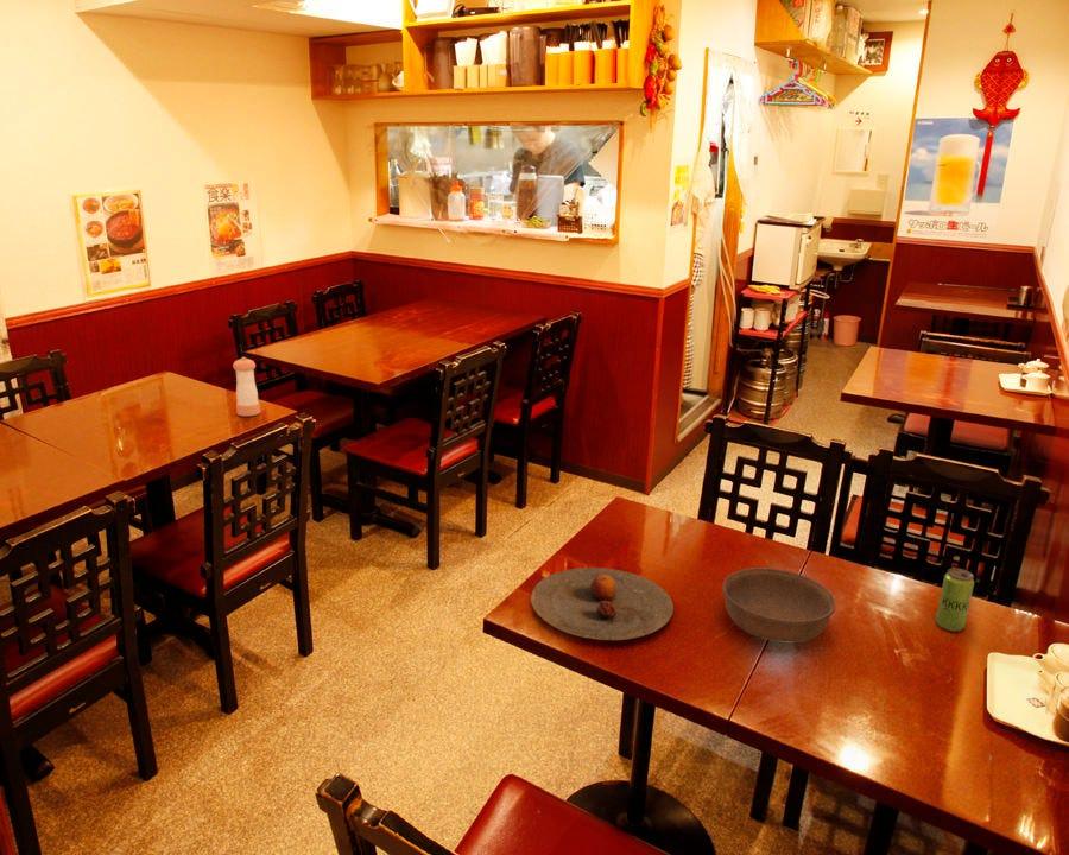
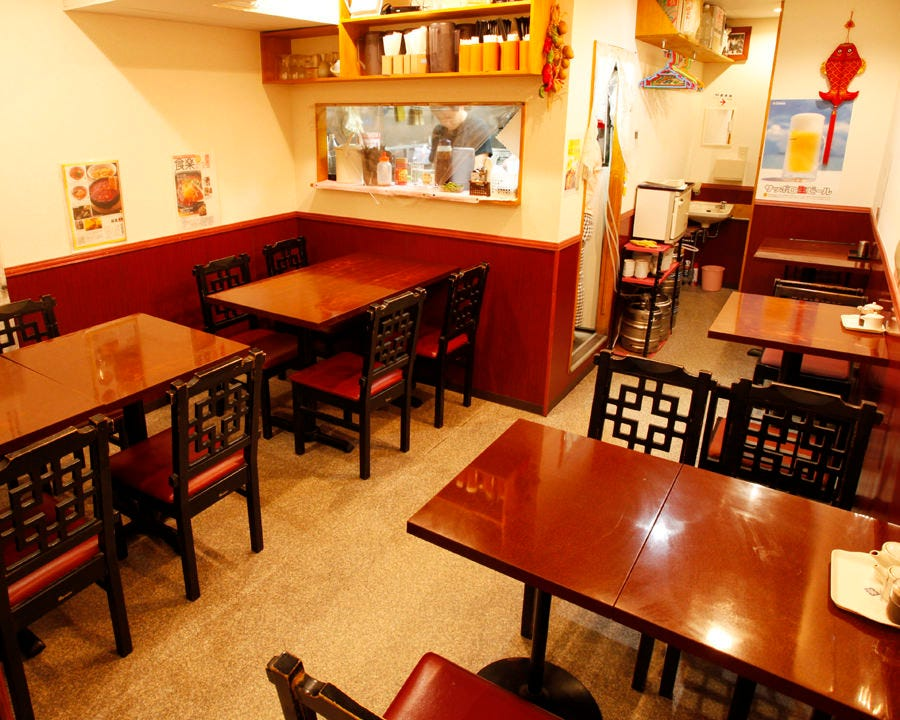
- beverage can [935,566,975,633]
- pepper shaker [232,356,261,417]
- soup bowl [721,566,837,644]
- plate [530,566,675,641]
